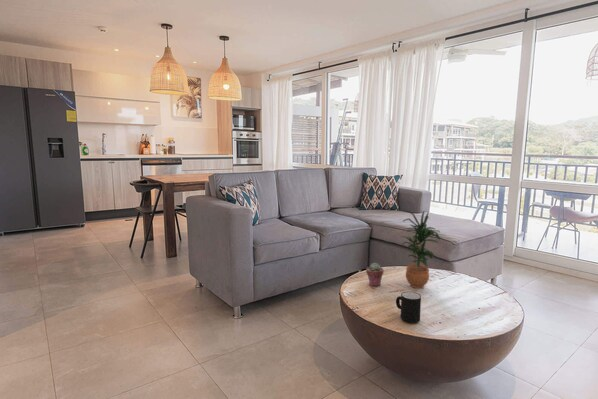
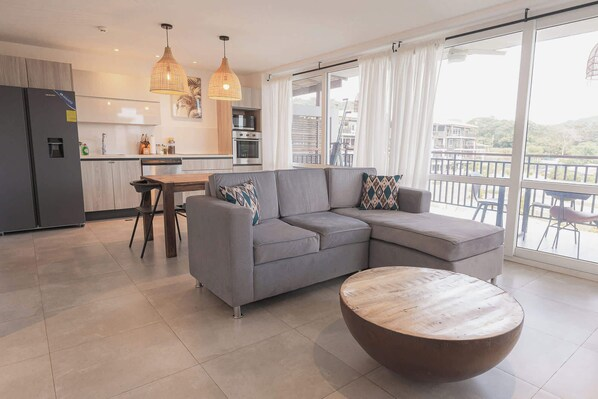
- potted succulent [365,262,385,287]
- potted plant [400,209,444,289]
- mug [395,291,422,324]
